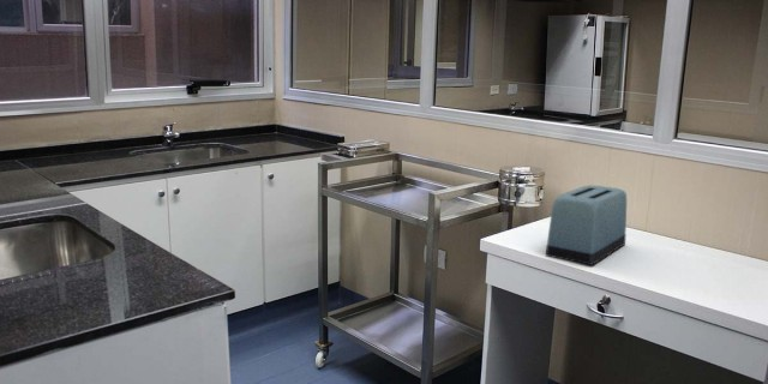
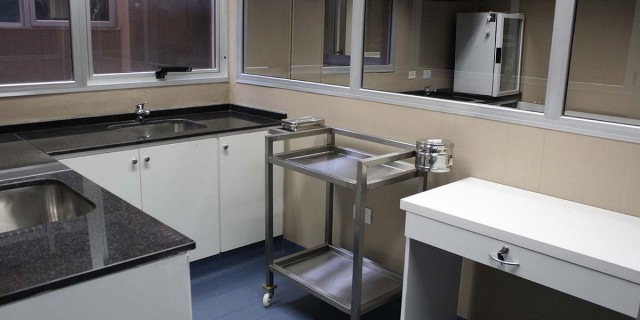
- toaster [545,185,628,266]
